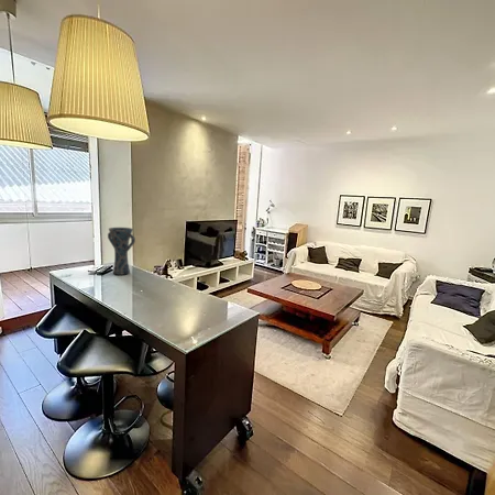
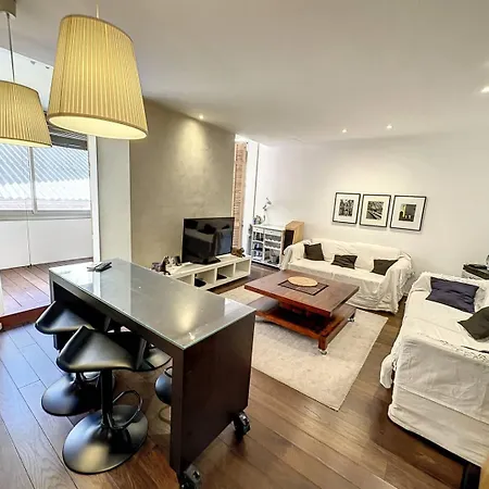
- vase [107,227,136,276]
